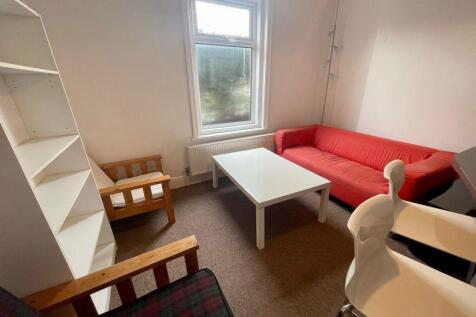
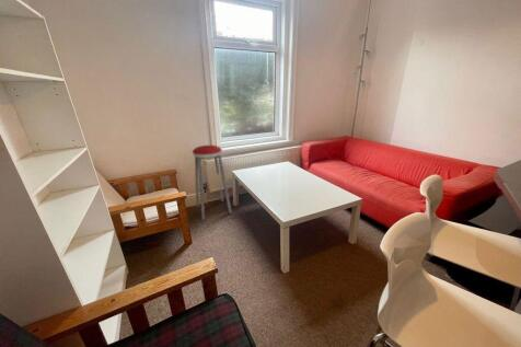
+ music stool [192,144,233,221]
